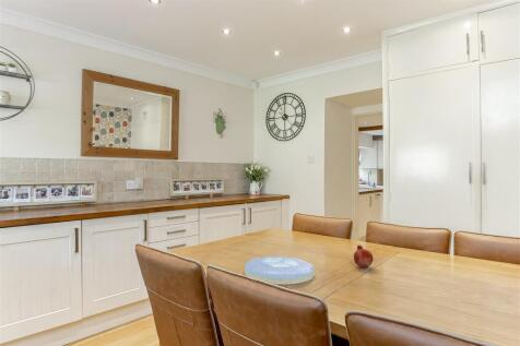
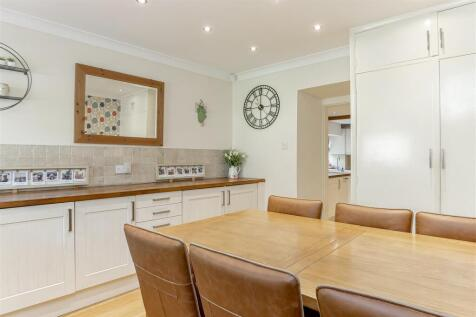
- plate [244,255,316,286]
- fruit [353,243,374,269]
